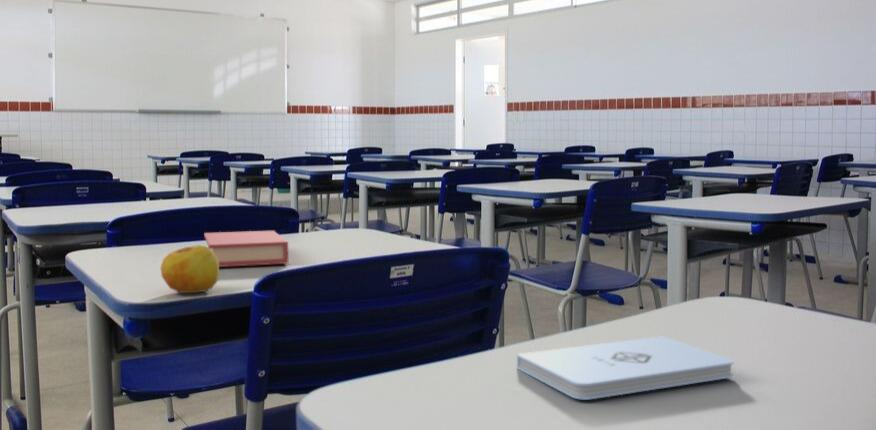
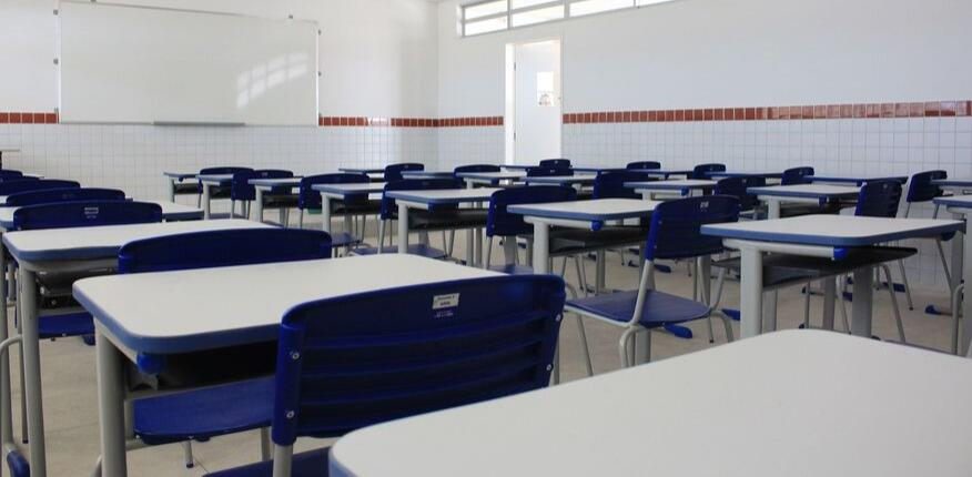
- apple [160,244,220,294]
- notepad [516,335,734,401]
- book [203,230,289,268]
